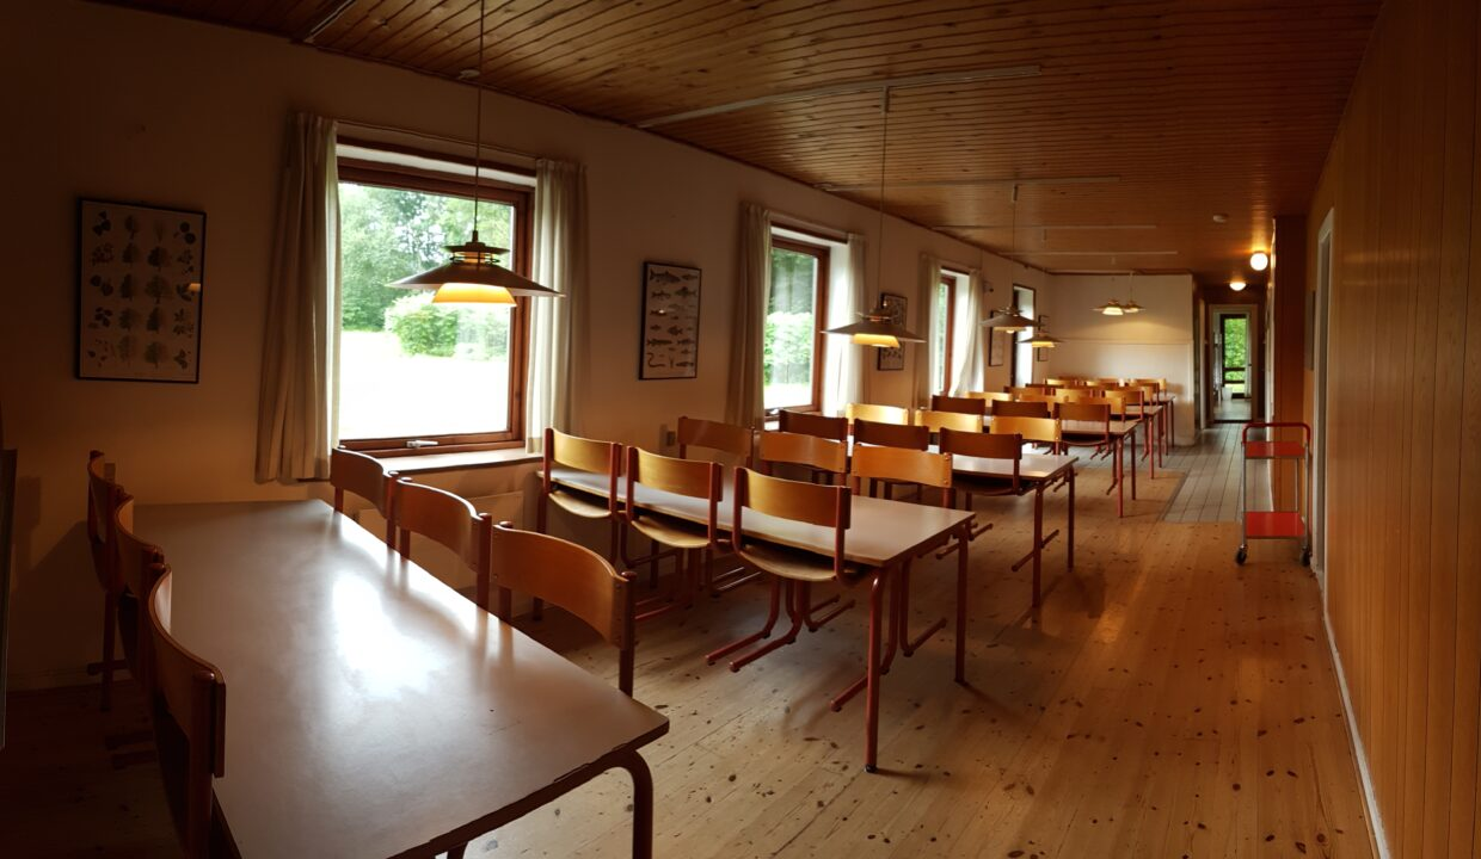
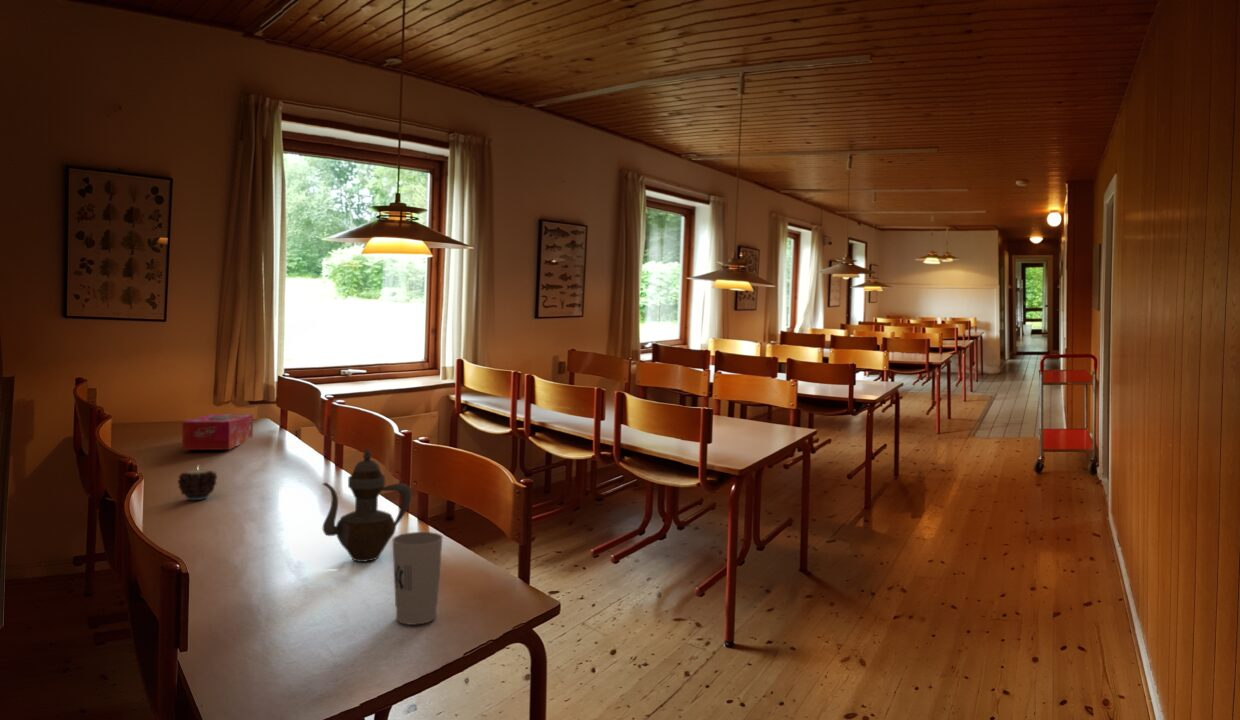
+ teapot [321,447,412,563]
+ cup [391,531,444,626]
+ tissue box [181,413,254,451]
+ candle [177,464,218,501]
